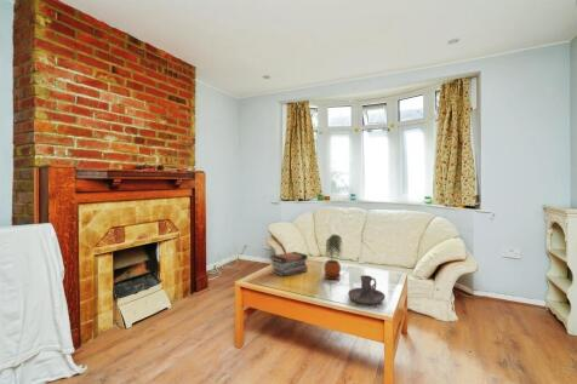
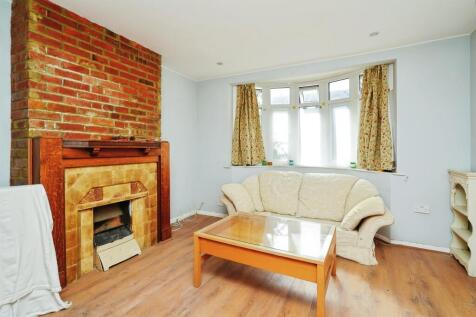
- candle holder [347,274,387,305]
- book stack [269,251,309,277]
- potted plant [322,234,344,280]
